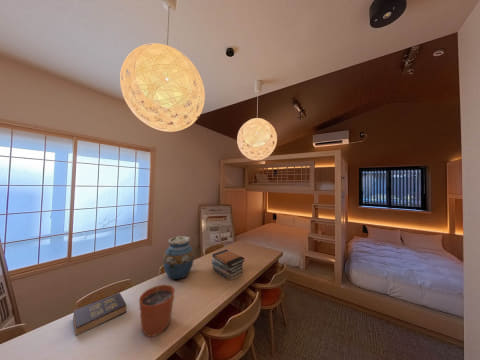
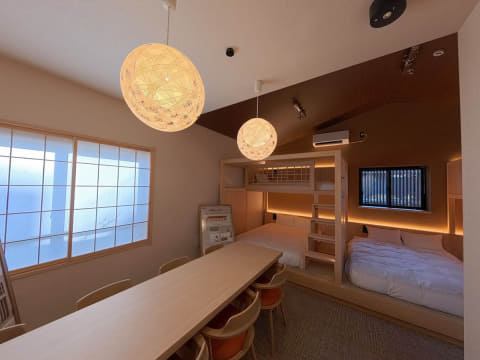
- vase [162,235,195,280]
- hardback book [72,291,128,336]
- book stack [211,249,246,282]
- plant pot [138,275,176,337]
